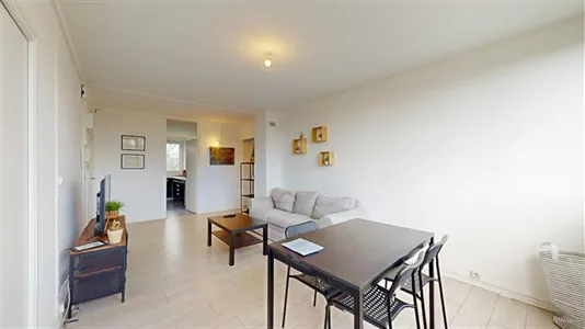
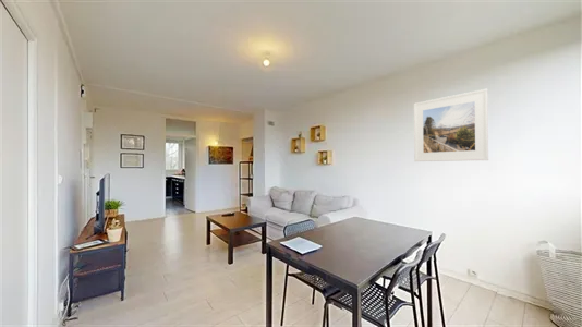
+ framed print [413,88,489,162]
